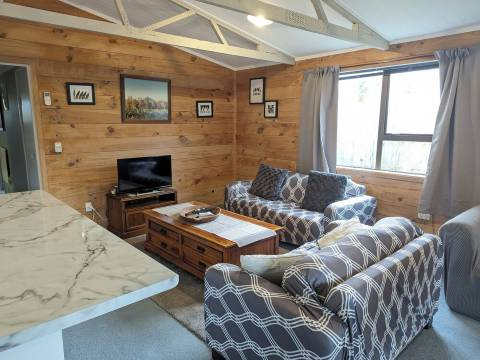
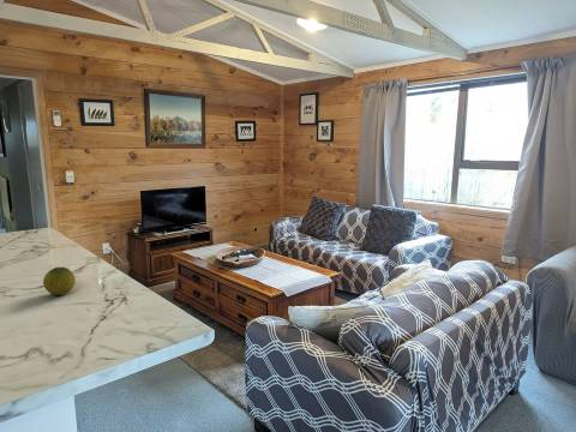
+ fruit [42,266,77,296]
